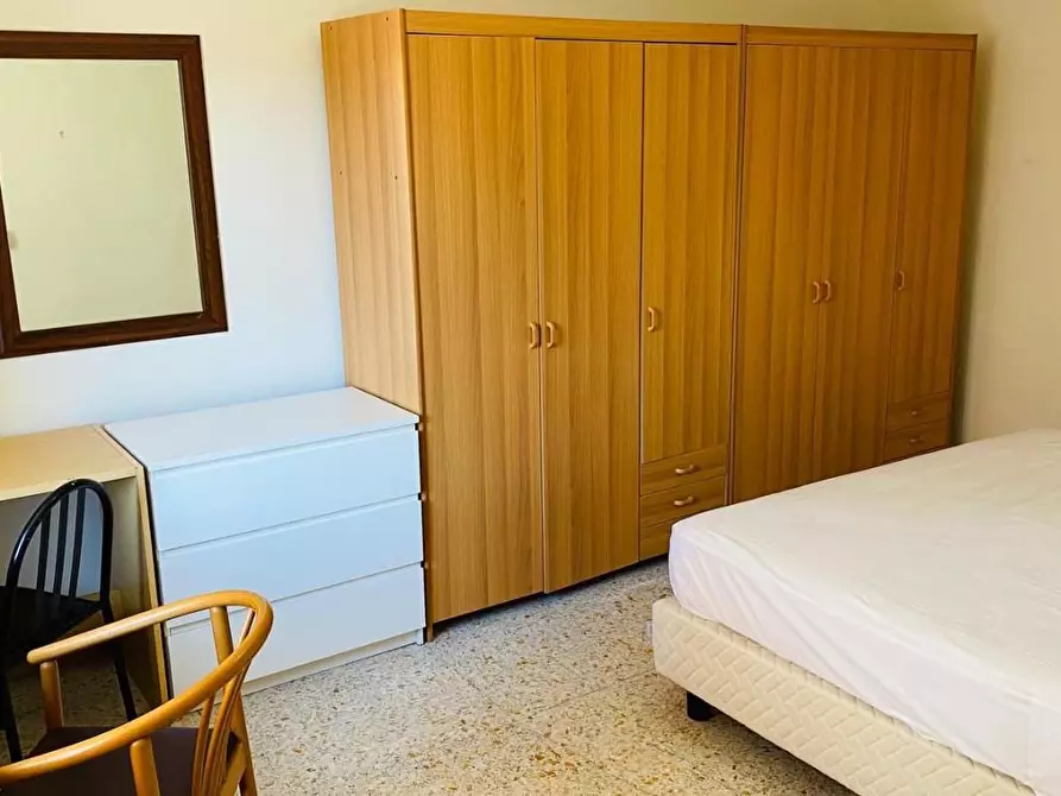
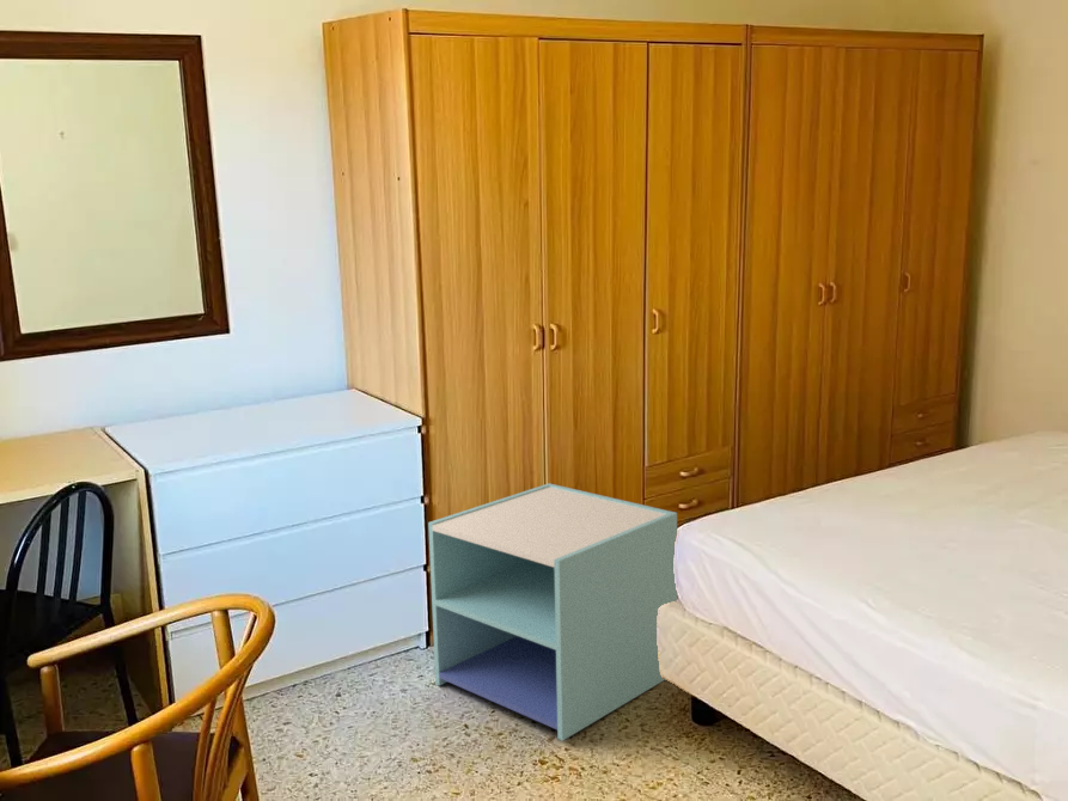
+ nightstand [427,482,678,742]
